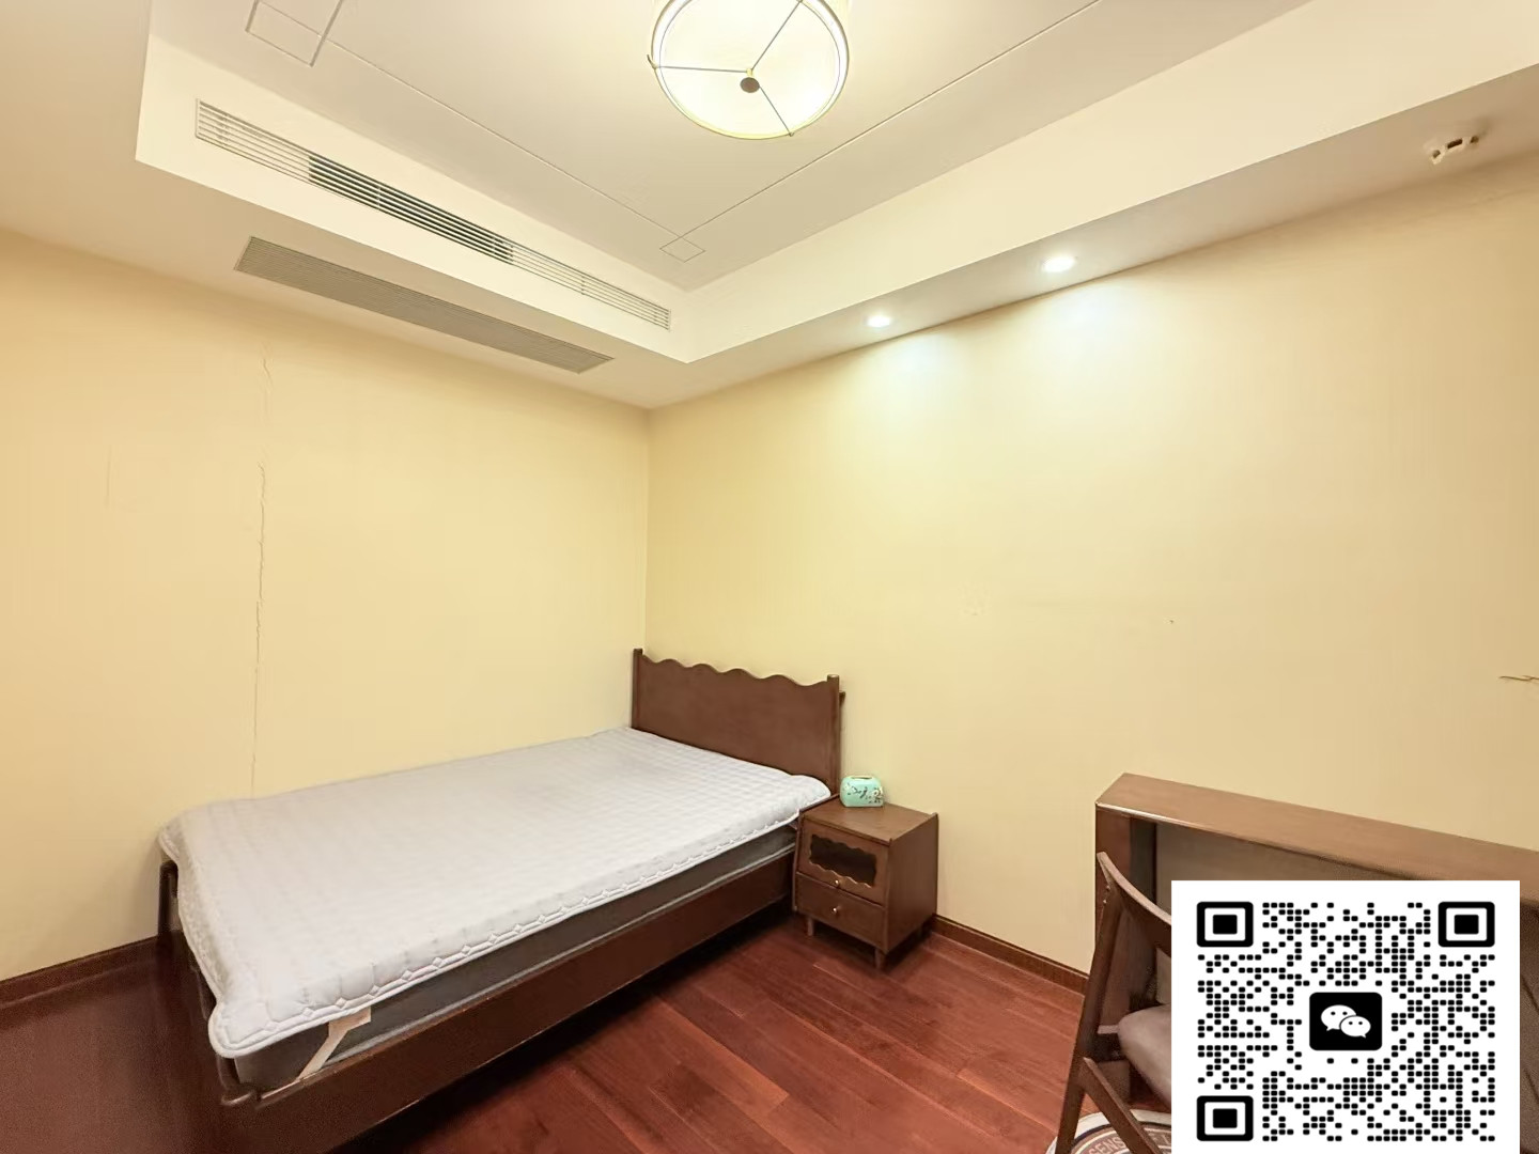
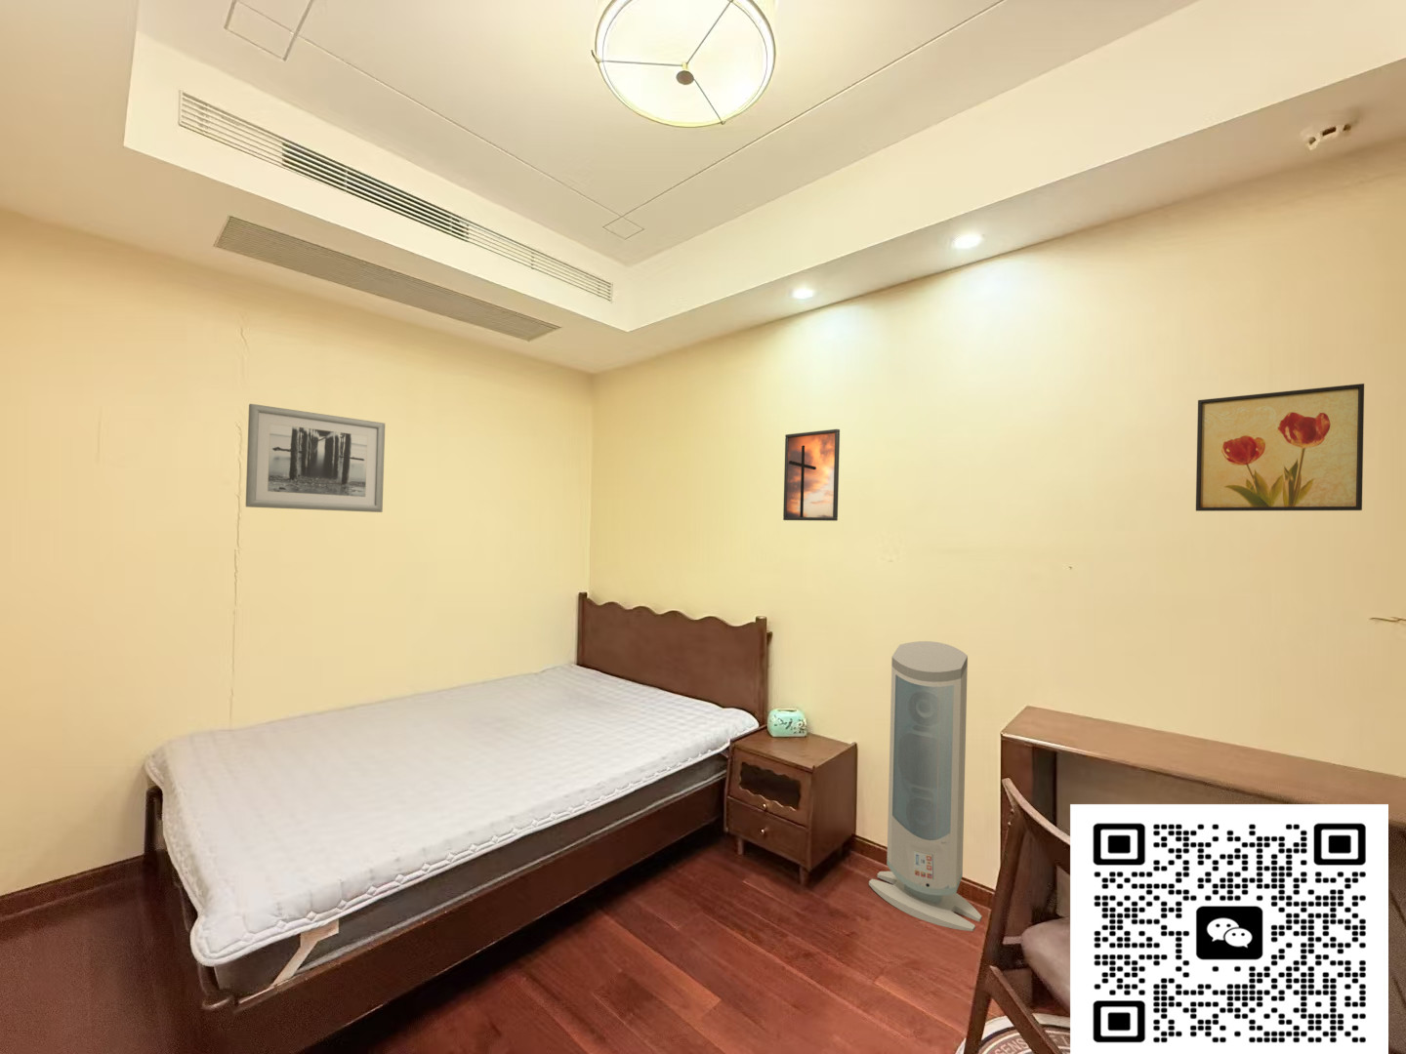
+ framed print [782,428,840,523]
+ air purifier [868,640,982,932]
+ wall art [245,403,385,514]
+ wall art [1196,383,1365,513]
